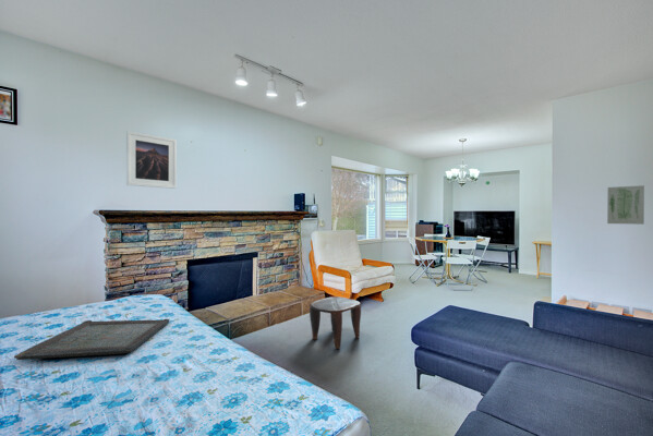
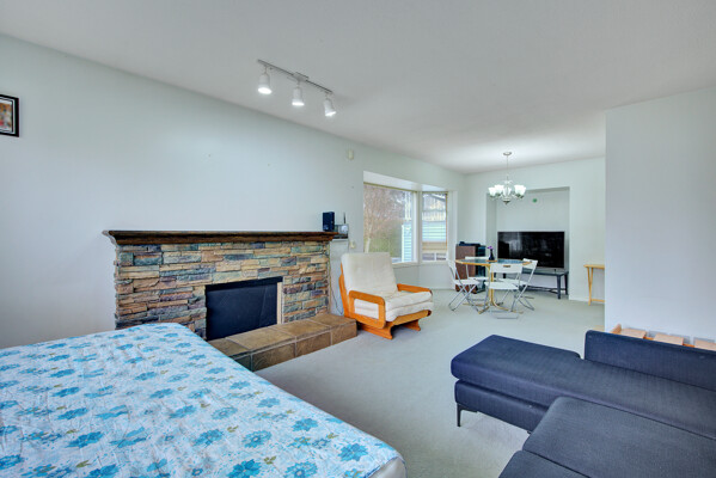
- wall art [606,184,645,226]
- stool [309,295,362,350]
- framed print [125,130,178,190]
- serving tray [13,318,170,361]
